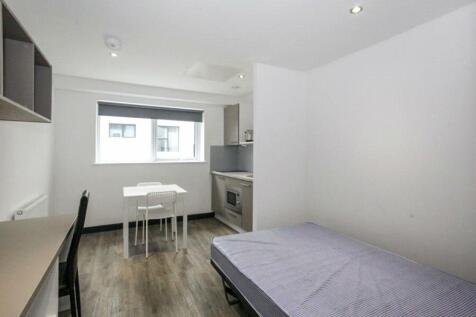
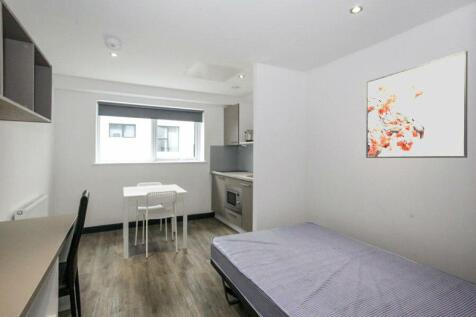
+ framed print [365,50,469,159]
